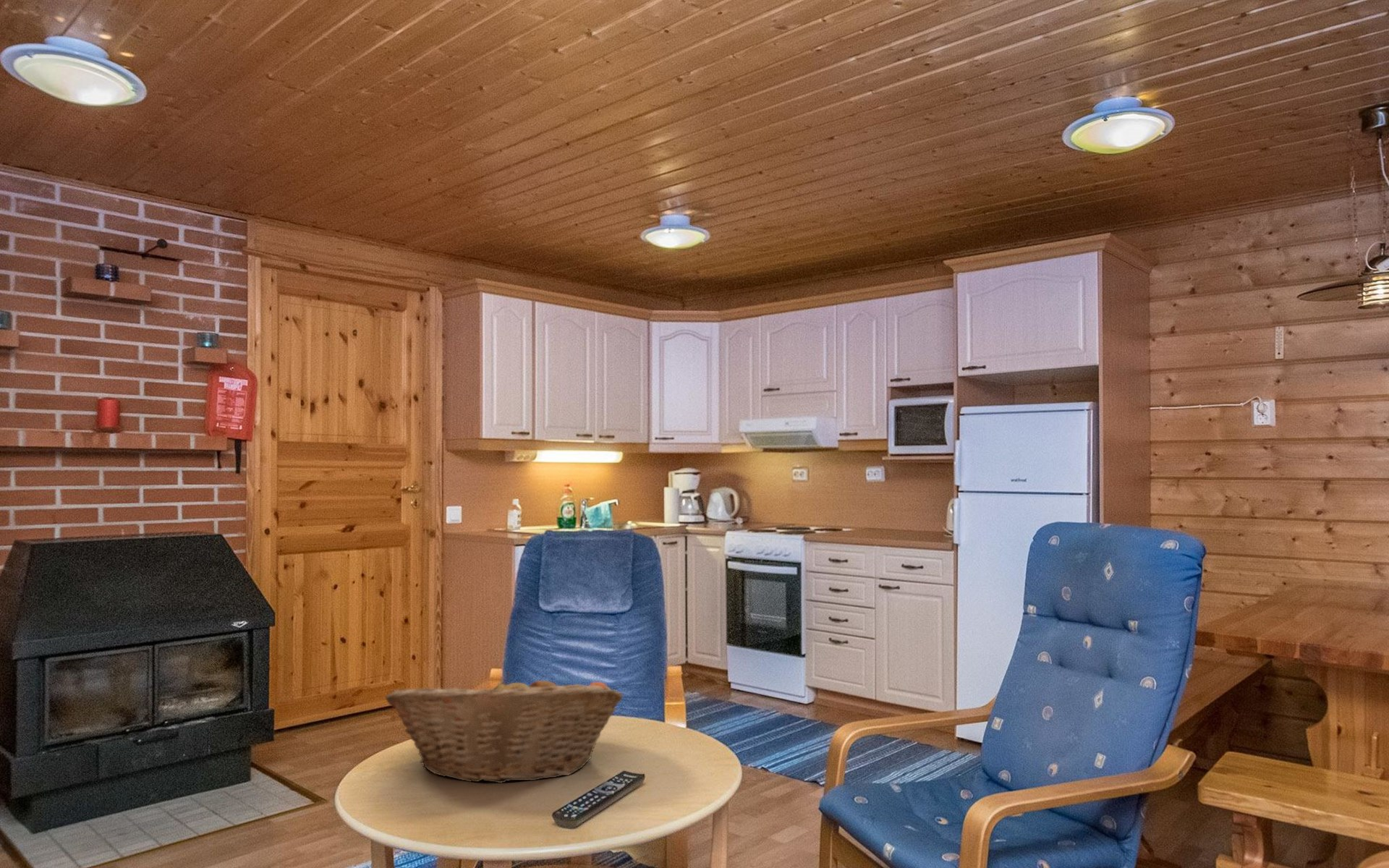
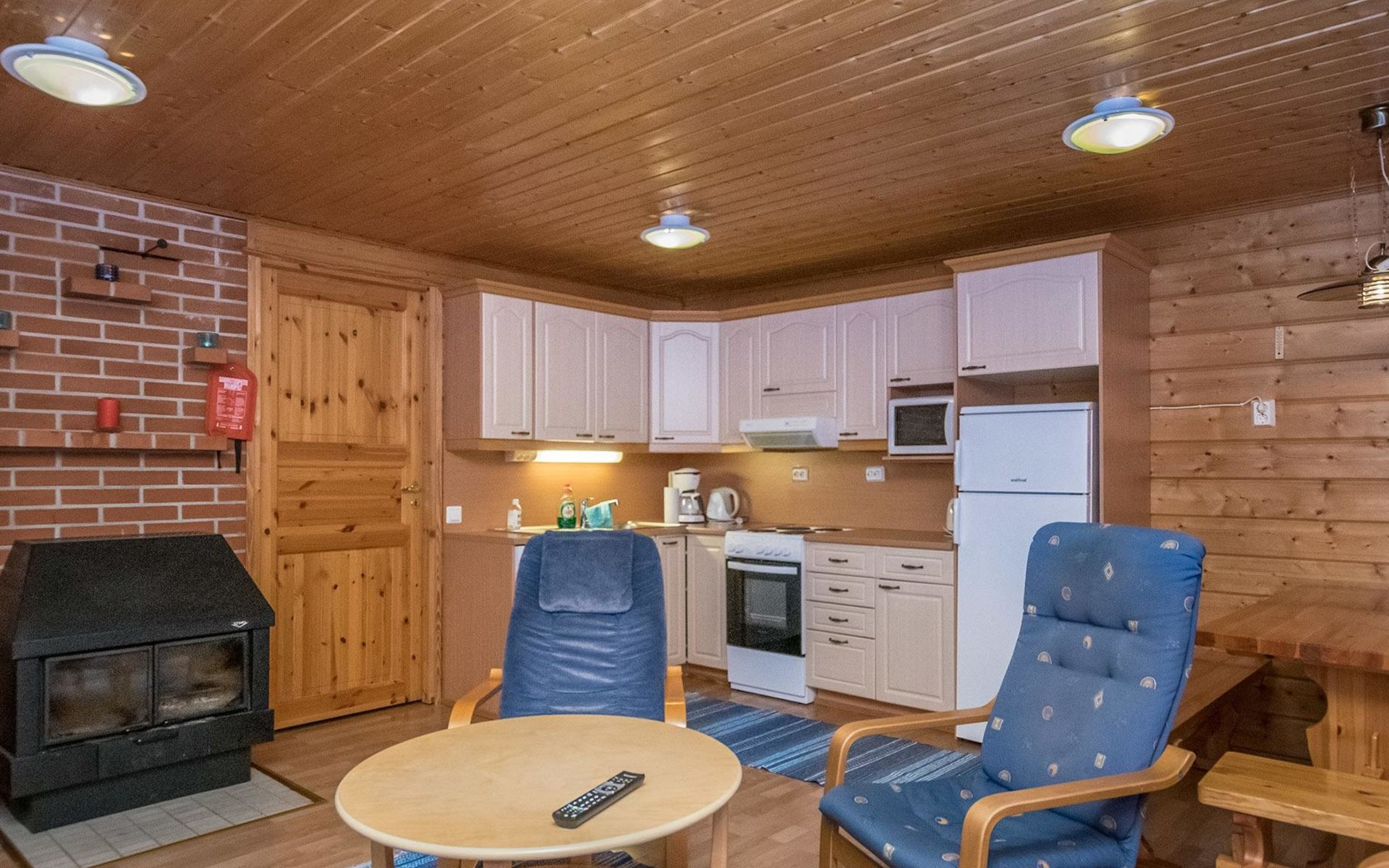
- fruit basket [385,671,624,784]
